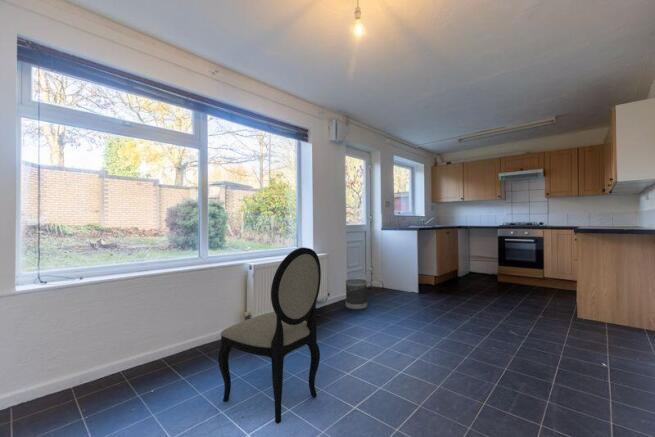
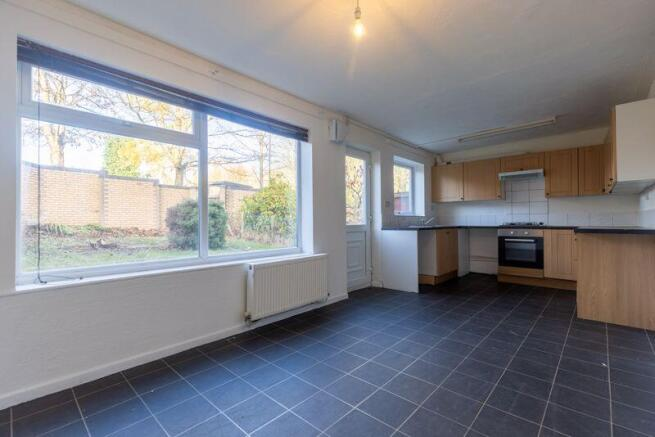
- wastebasket [345,278,368,310]
- dining chair [217,247,322,425]
